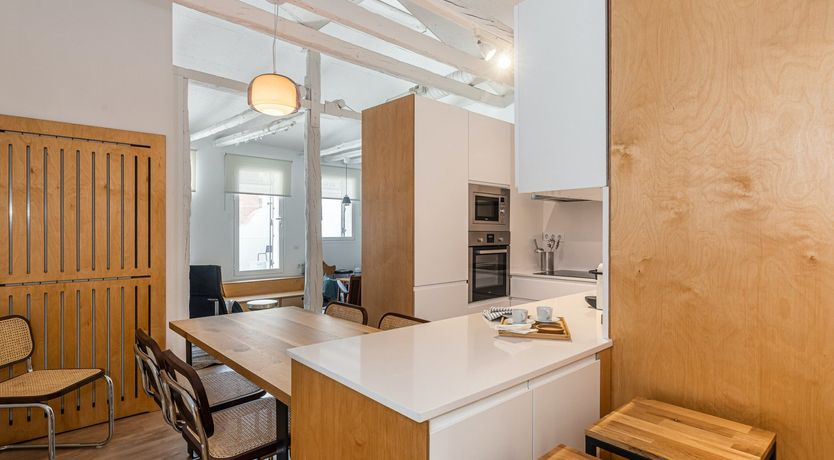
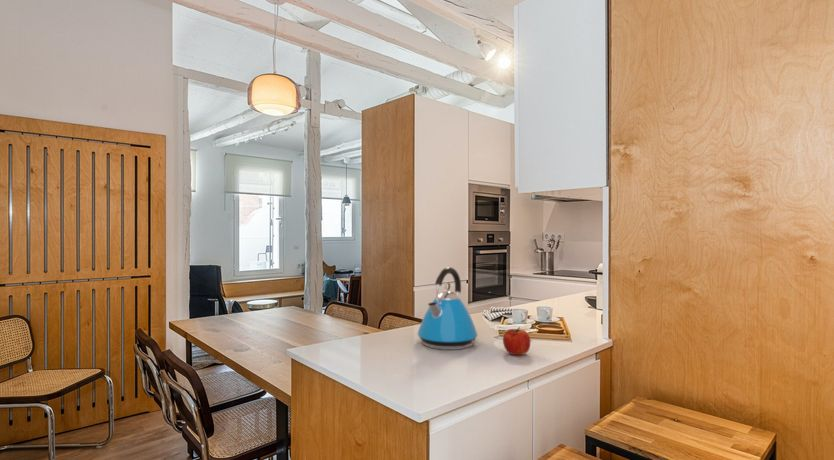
+ fruit [502,326,531,356]
+ kettle [416,266,479,351]
